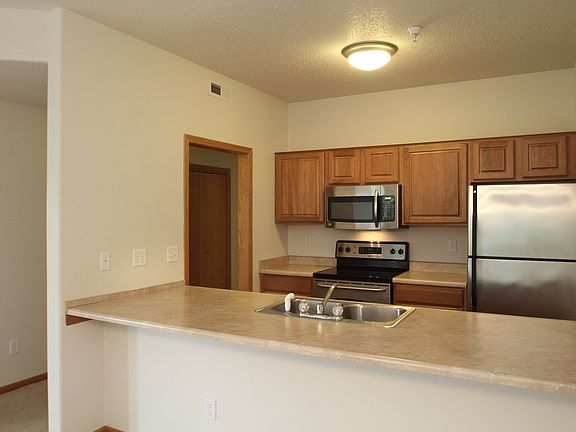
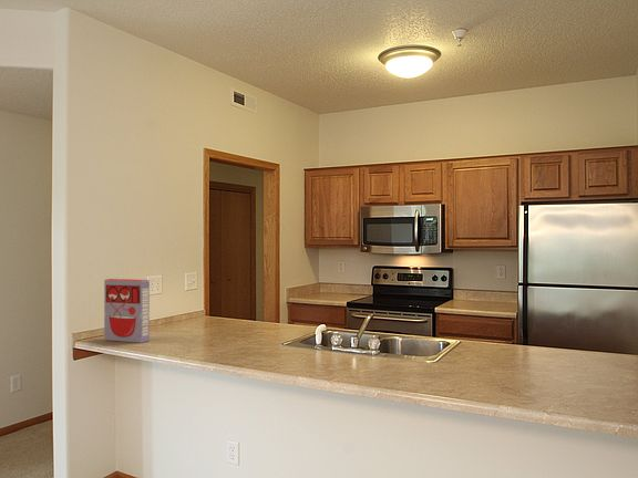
+ cereal box [103,278,151,344]
